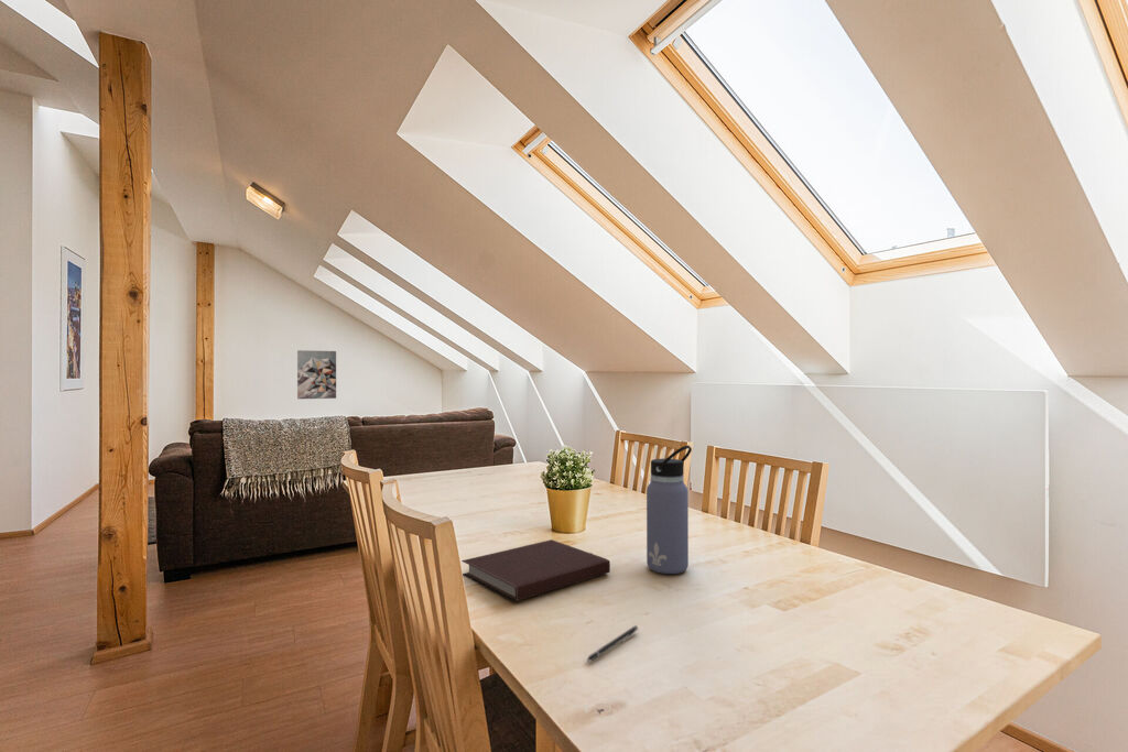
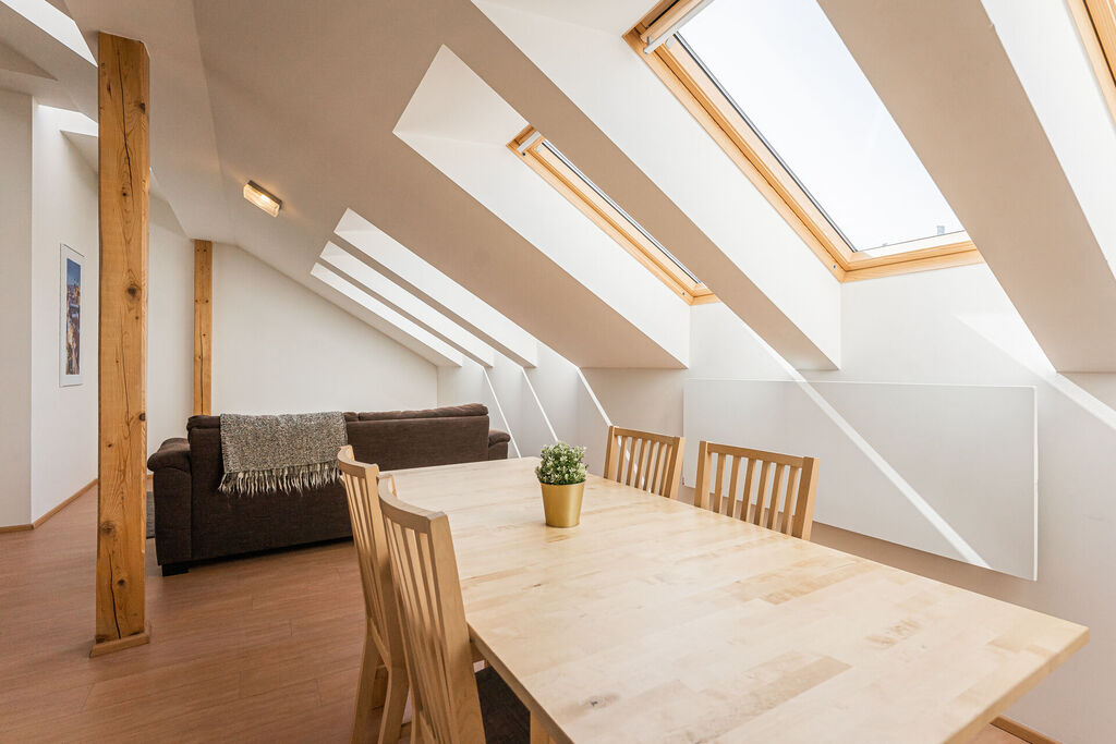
- notebook [460,538,611,602]
- pen [585,624,639,663]
- wall art [296,349,337,400]
- water bottle [646,445,693,575]
